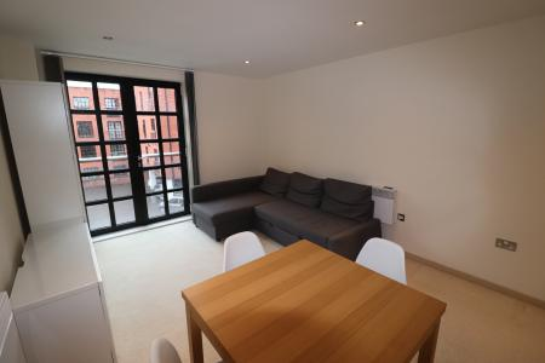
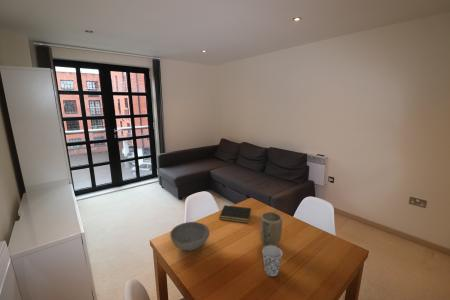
+ bowl [169,221,210,251]
+ notepad [218,204,252,224]
+ cup [261,245,284,277]
+ plant pot [260,211,283,248]
